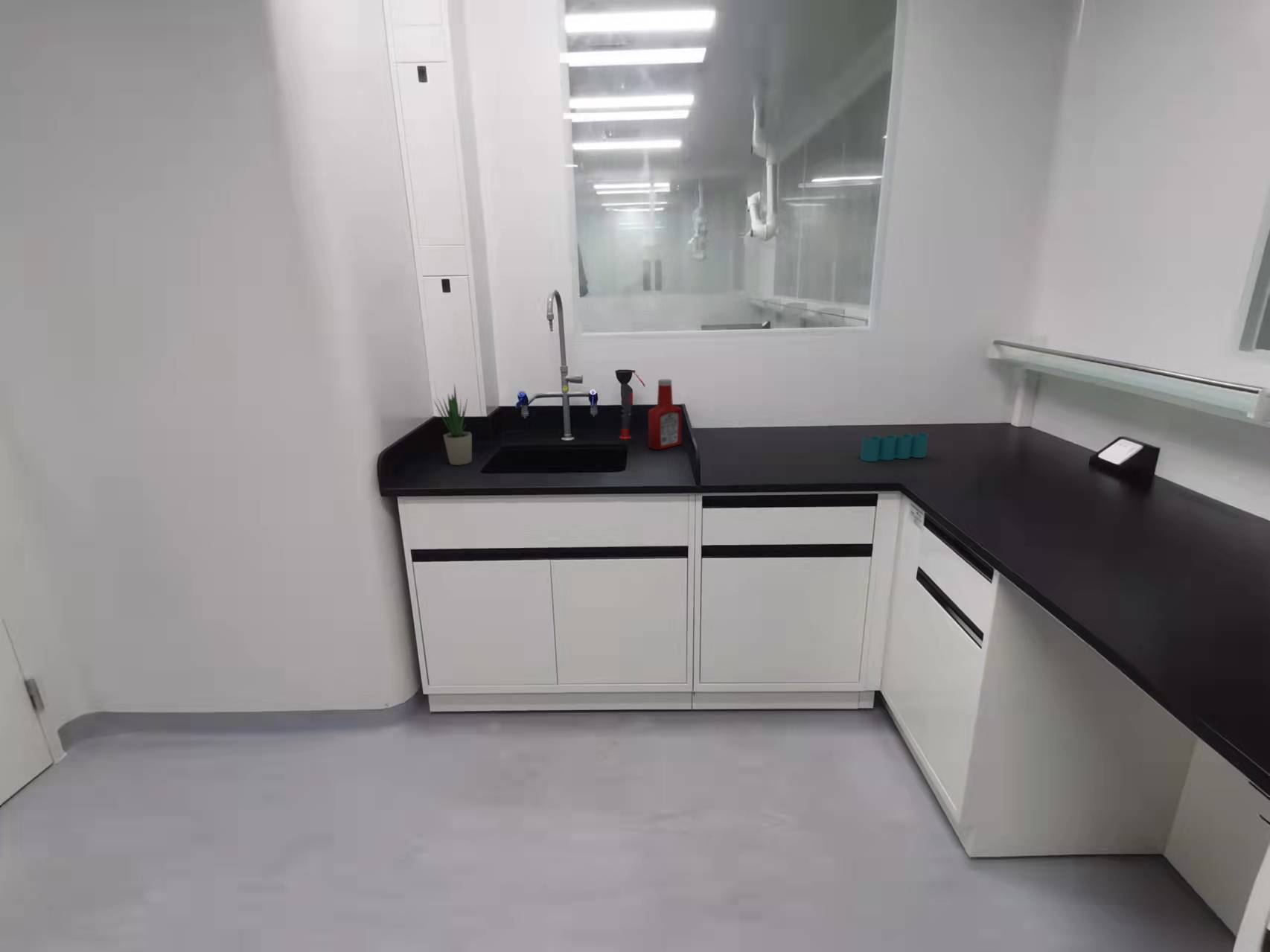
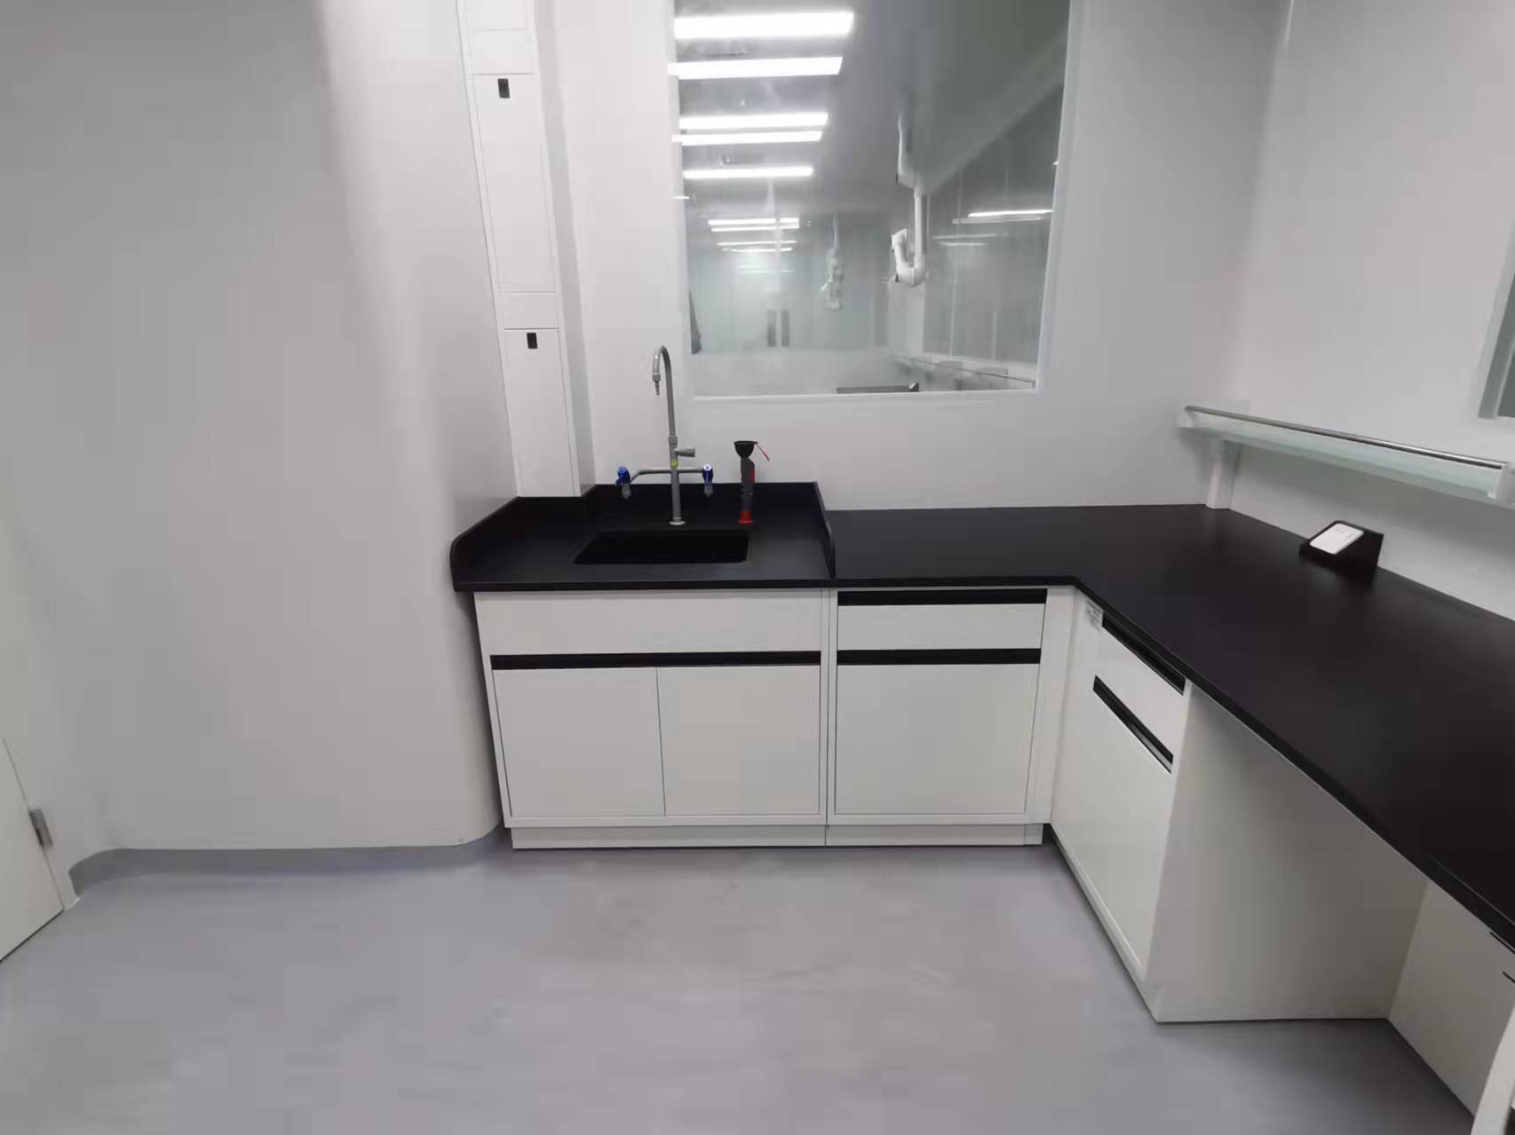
- soap bottle [648,378,682,450]
- pen holder [860,432,929,462]
- potted plant [432,383,473,466]
